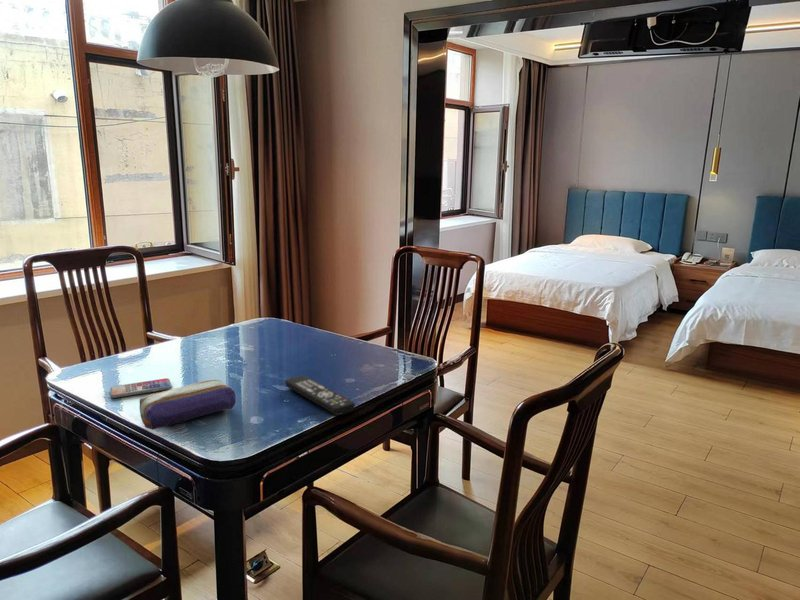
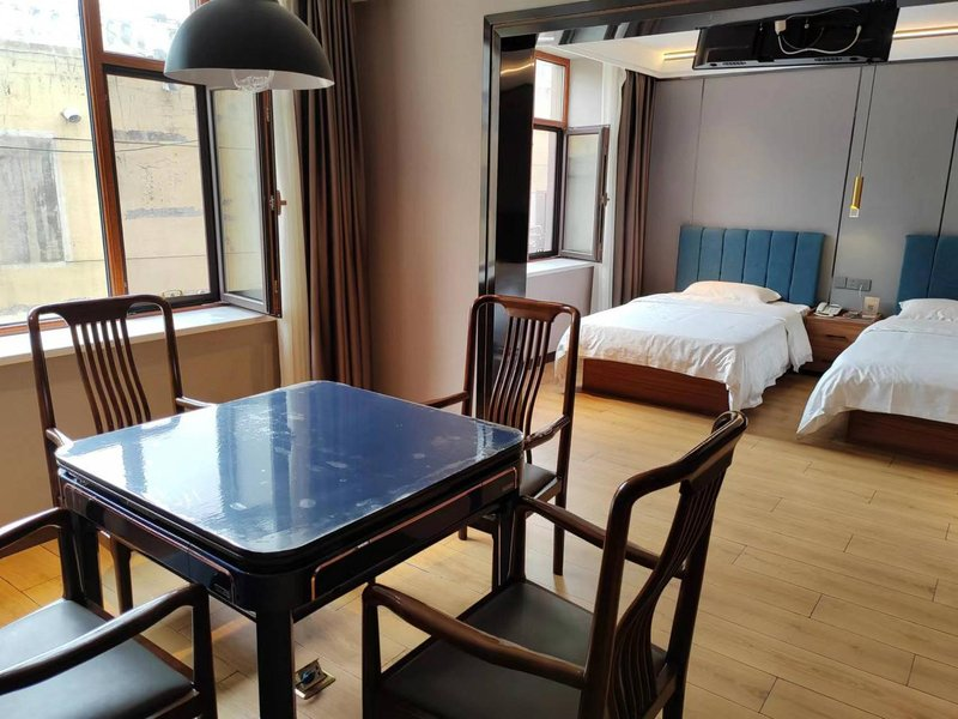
- smartphone [109,377,173,399]
- remote control [284,375,356,416]
- pencil case [139,379,237,430]
